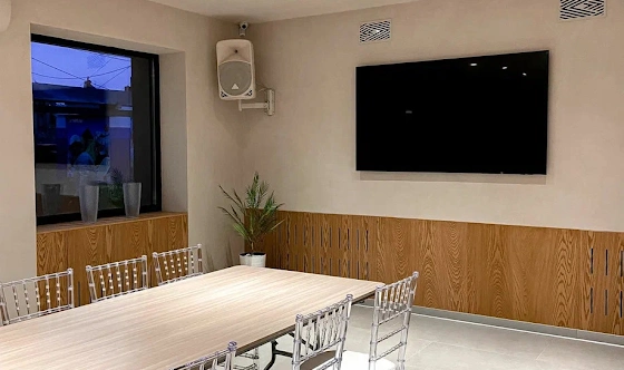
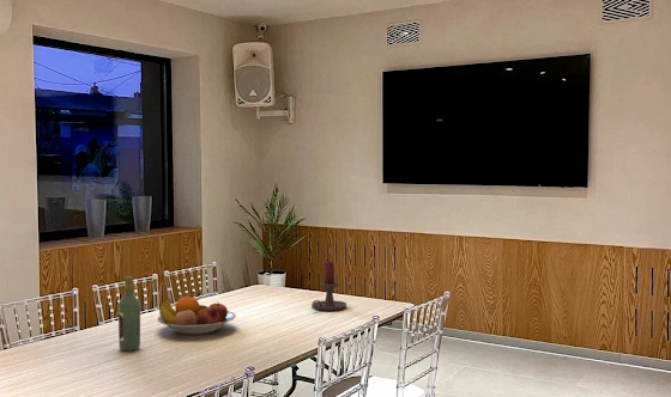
+ fruit bowl [156,295,237,336]
+ candle holder [310,259,347,312]
+ wine bottle [117,275,141,352]
